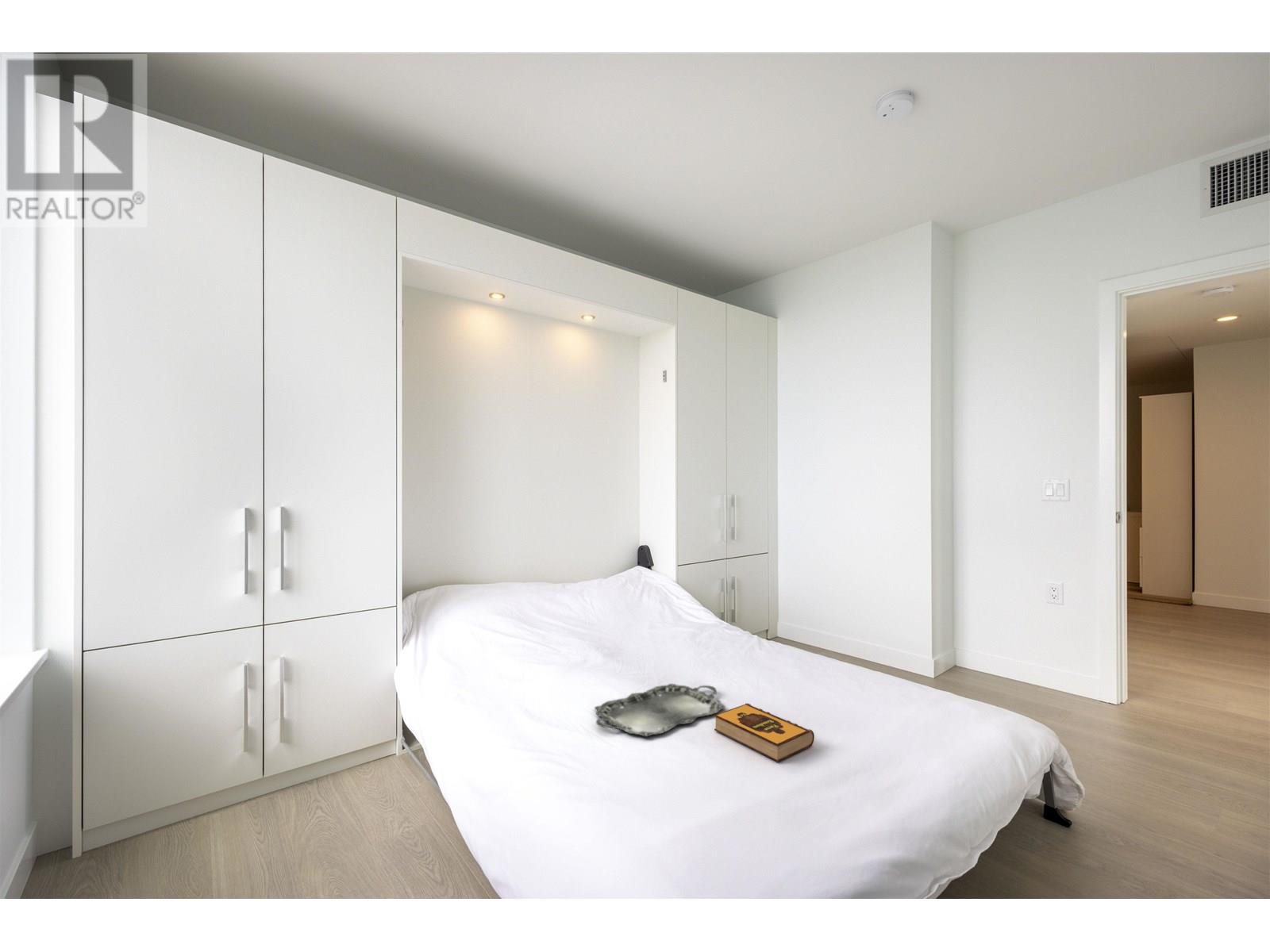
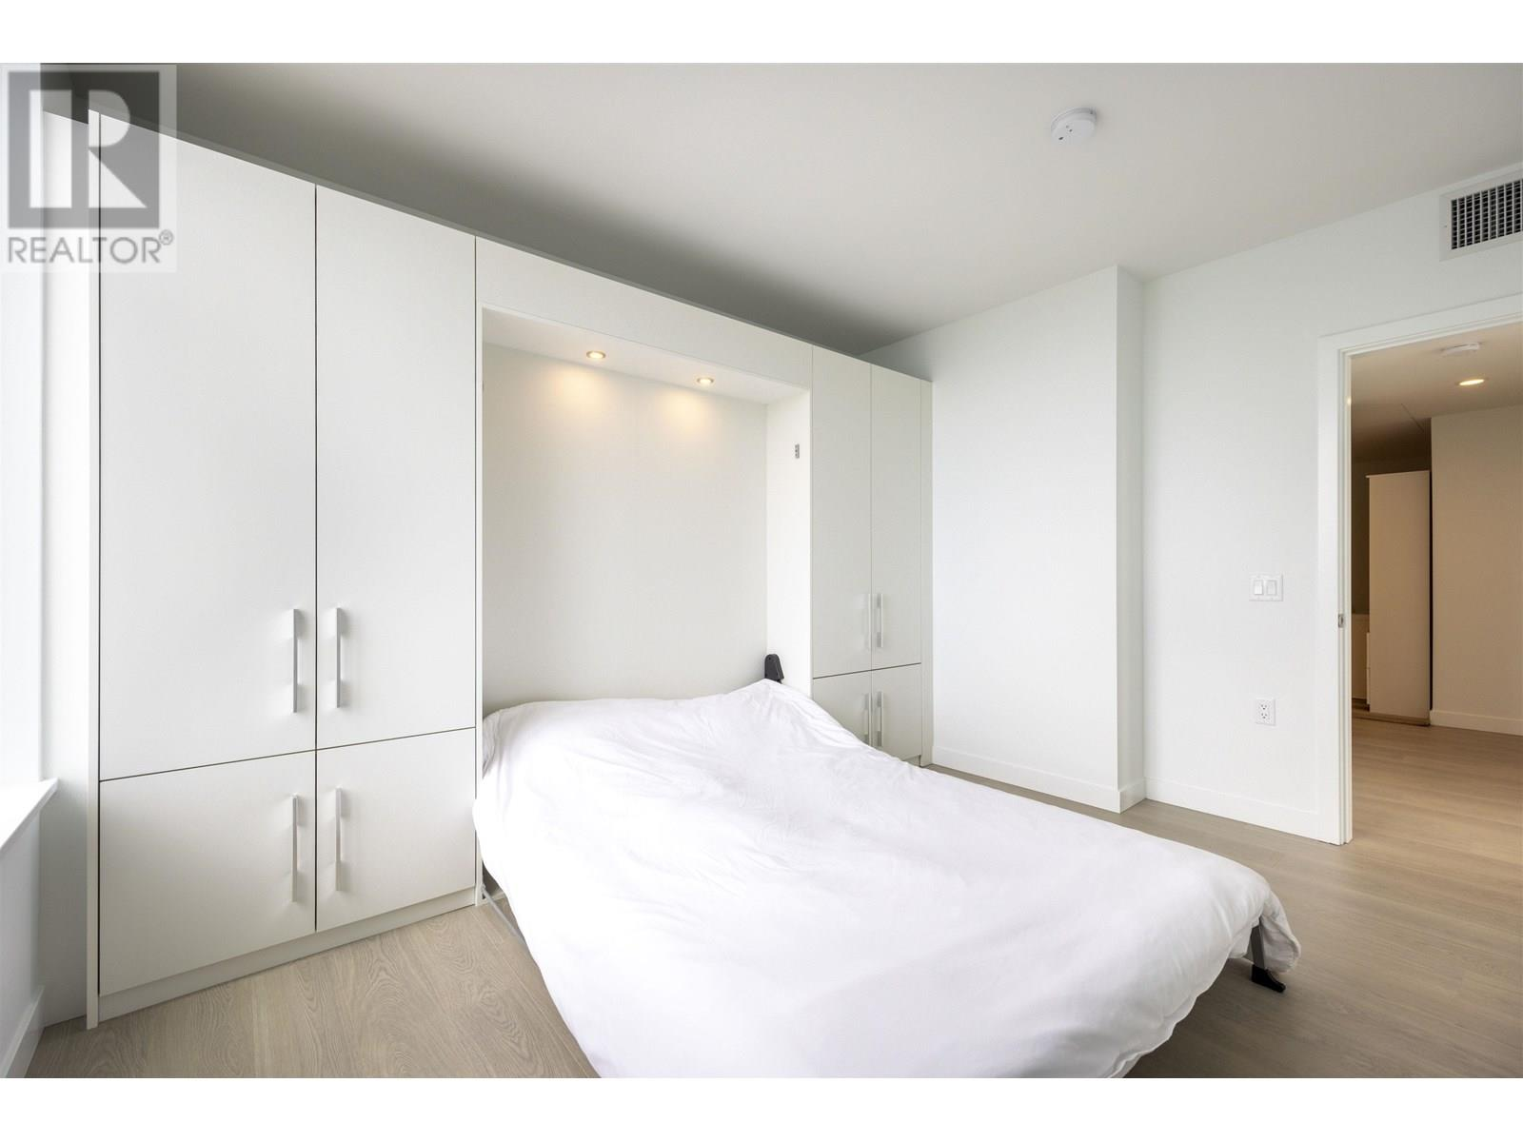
- hardback book [714,703,815,763]
- serving tray [594,683,726,738]
